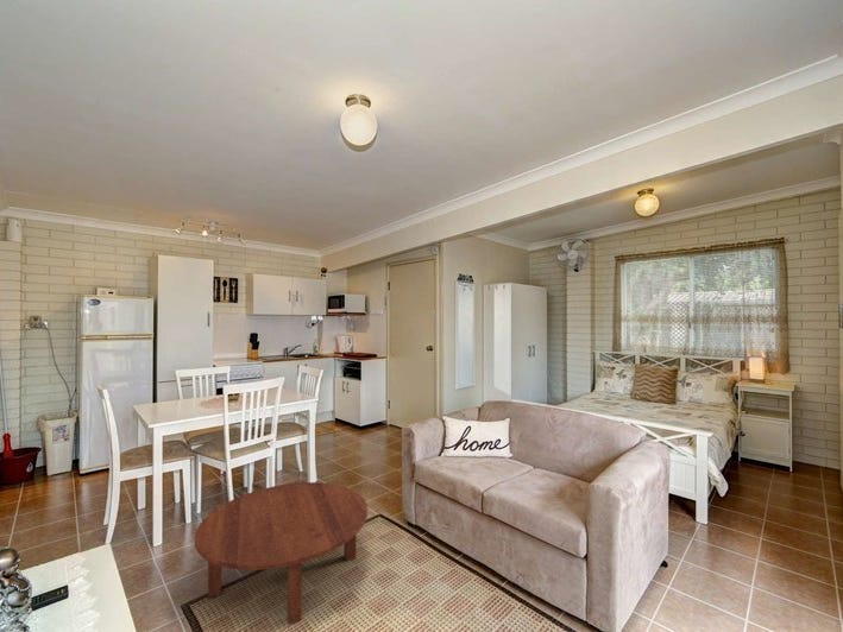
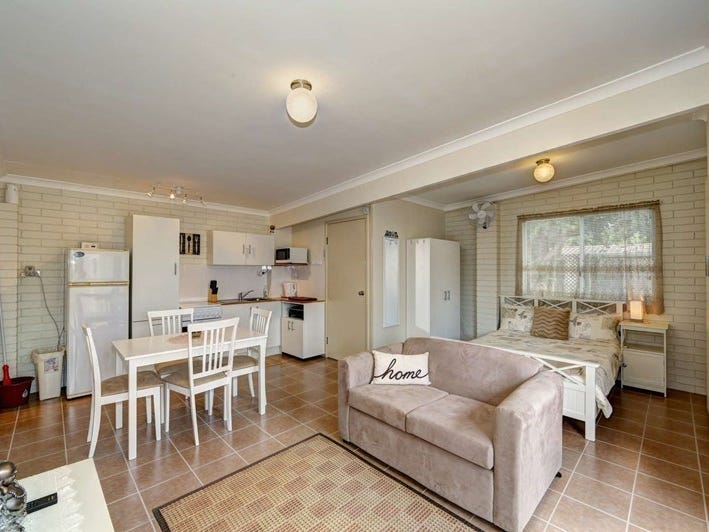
- coffee table [194,481,369,625]
